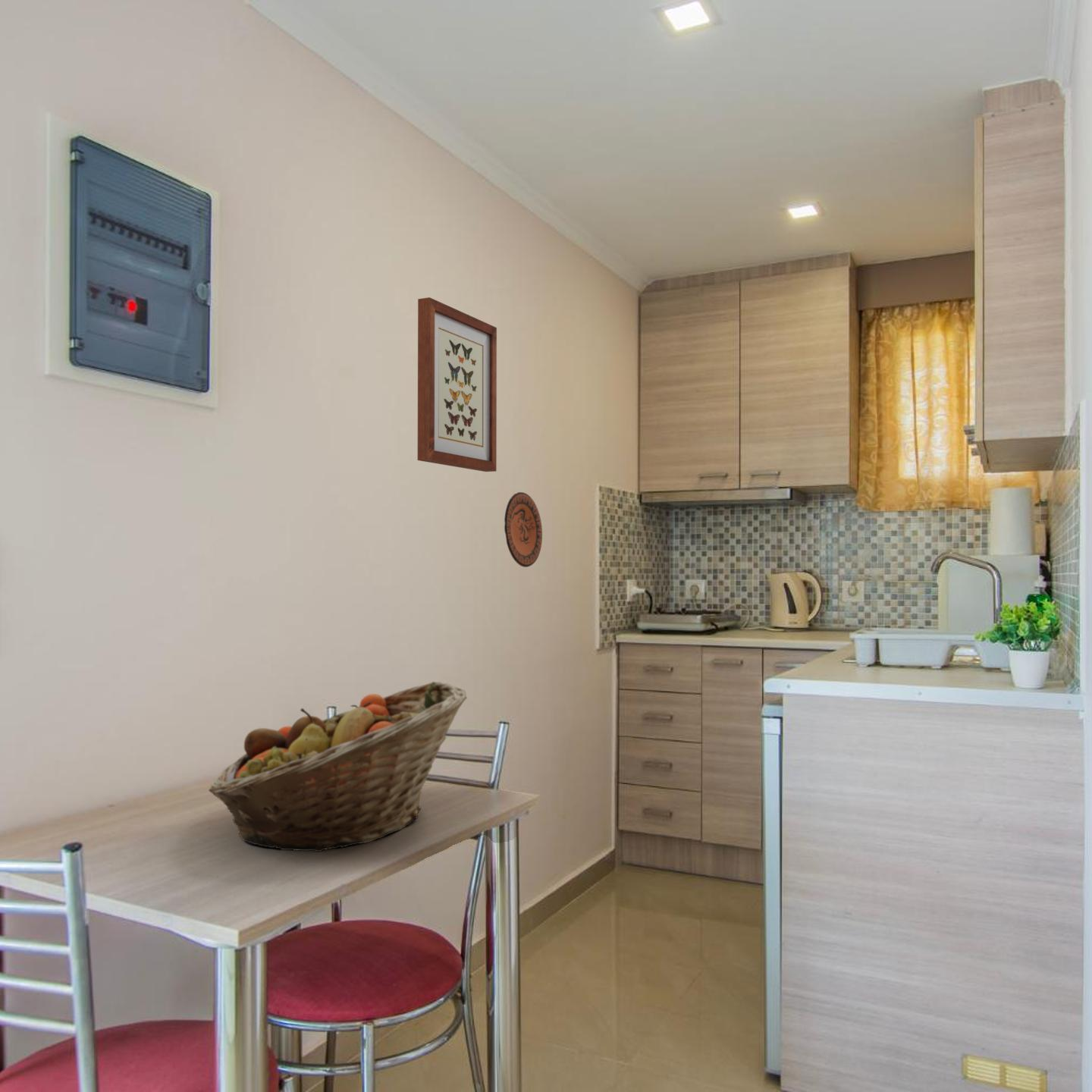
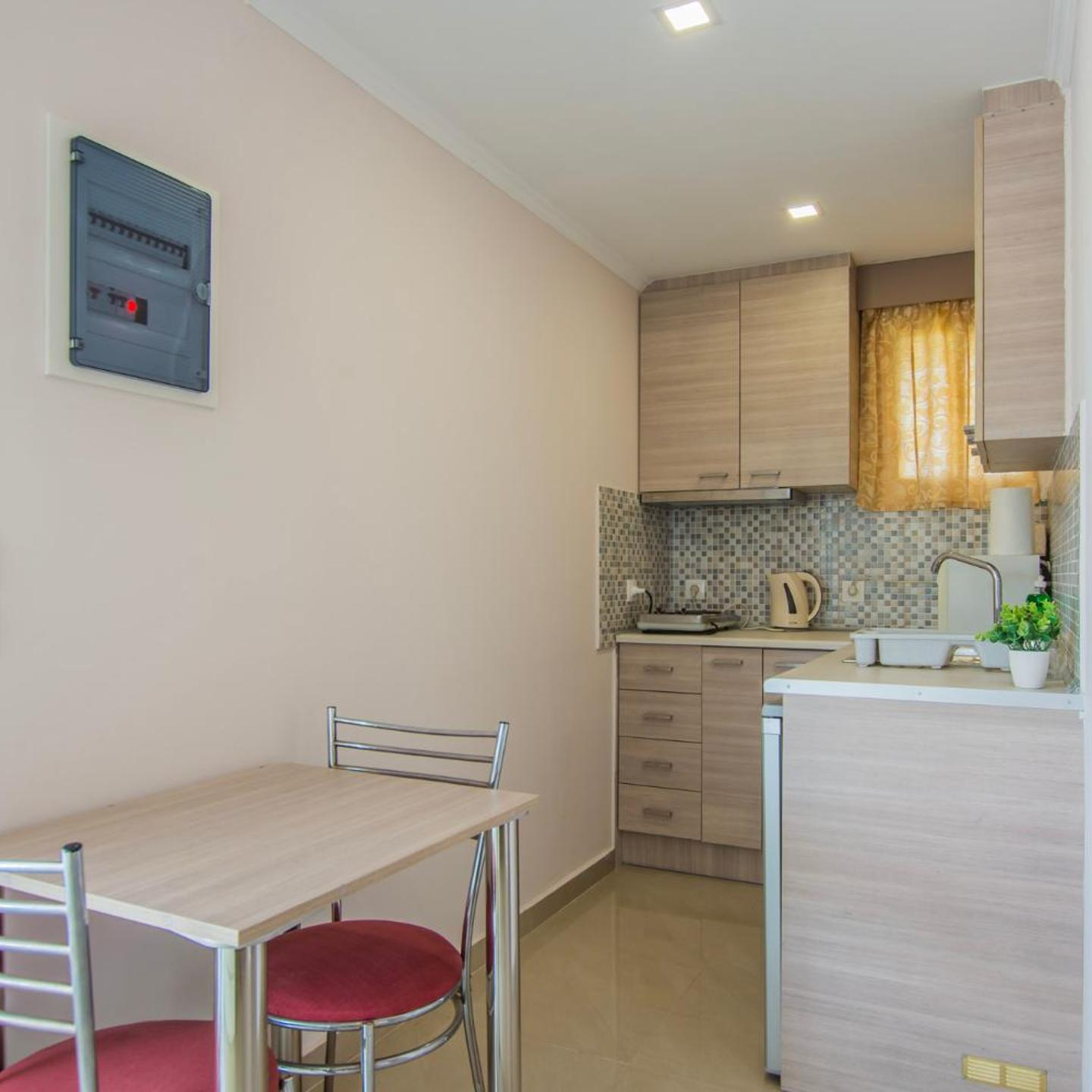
- decorative plate [504,491,543,568]
- fruit basket [208,681,468,852]
- wall art [417,297,497,472]
